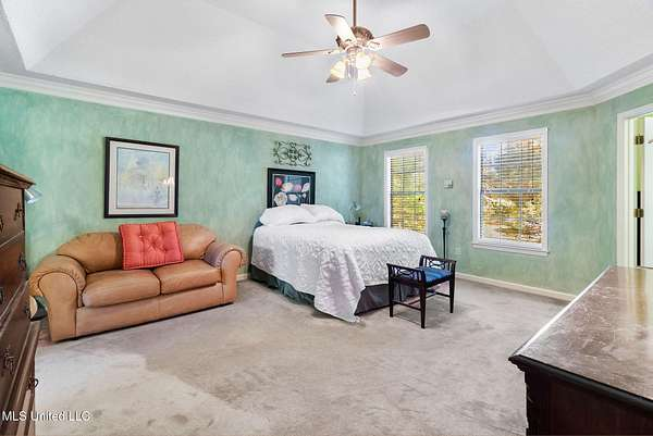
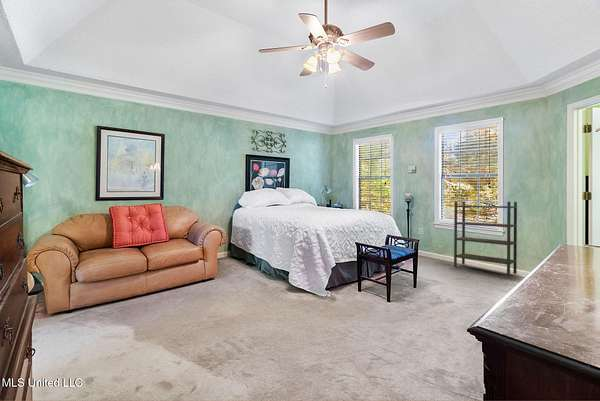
+ bookshelf [453,200,518,278]
